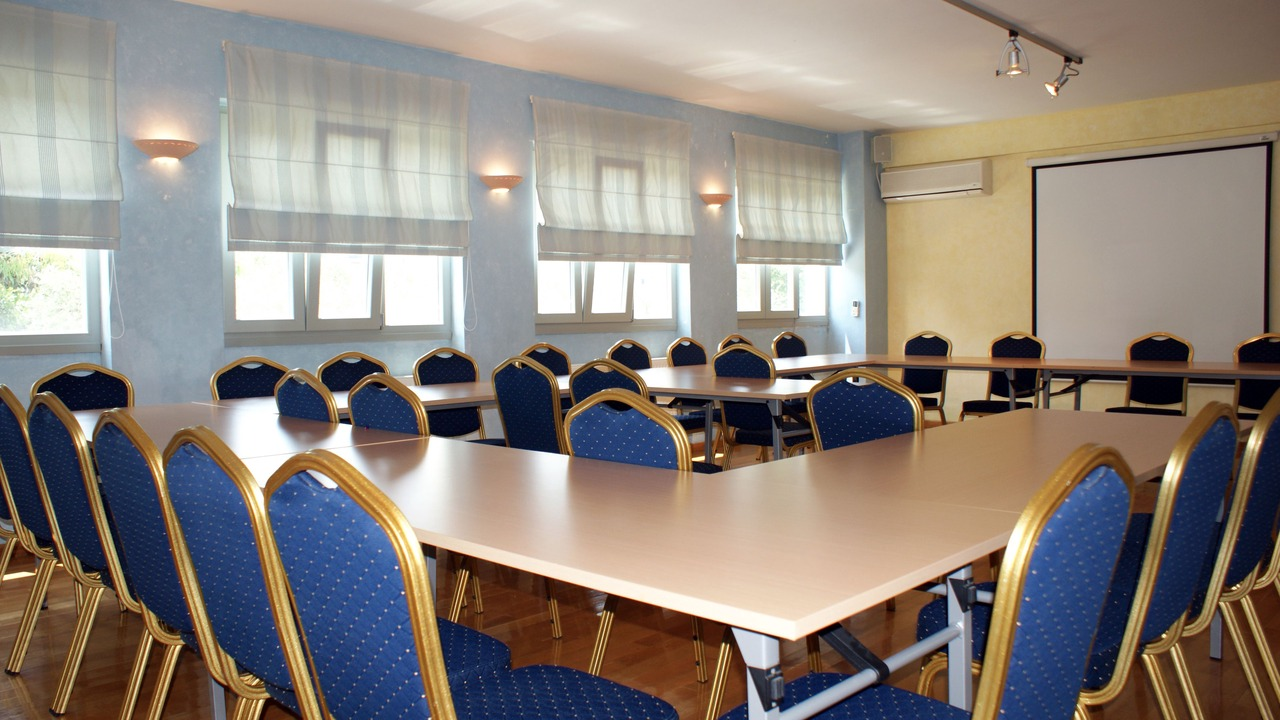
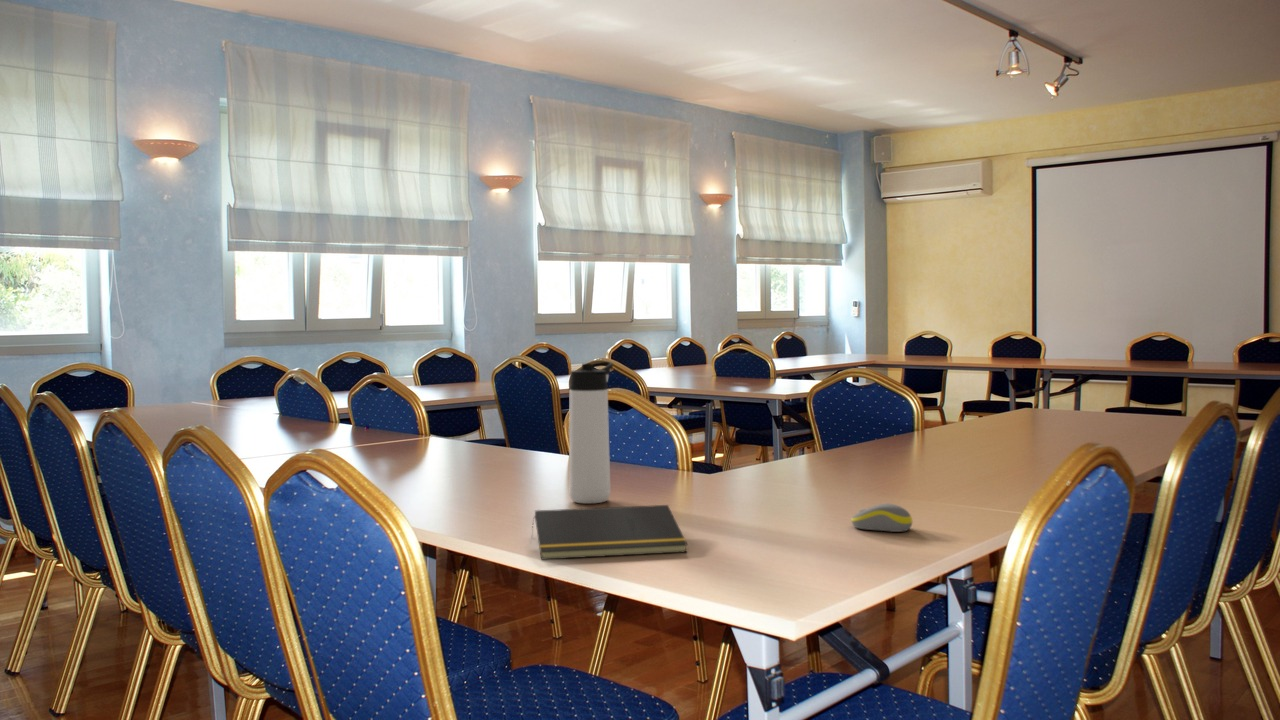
+ thermos bottle [568,361,614,504]
+ notepad [530,504,688,561]
+ computer mouse [850,502,913,533]
